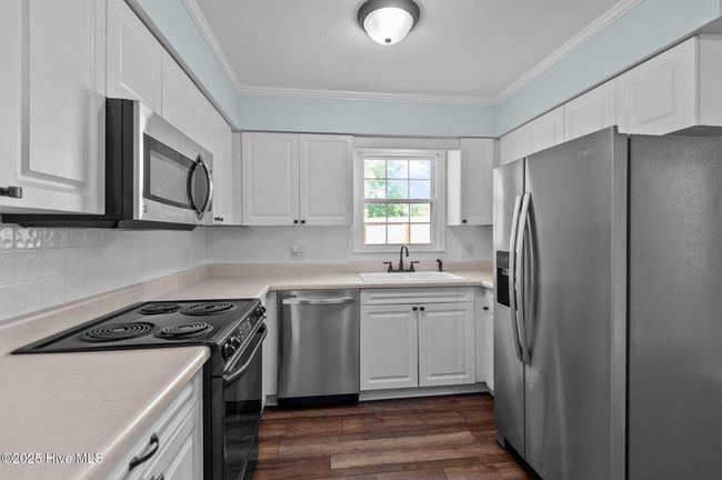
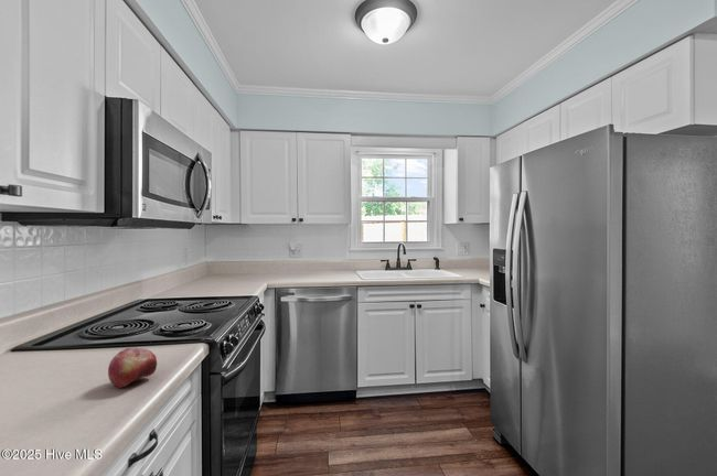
+ fruit [107,346,158,389]
